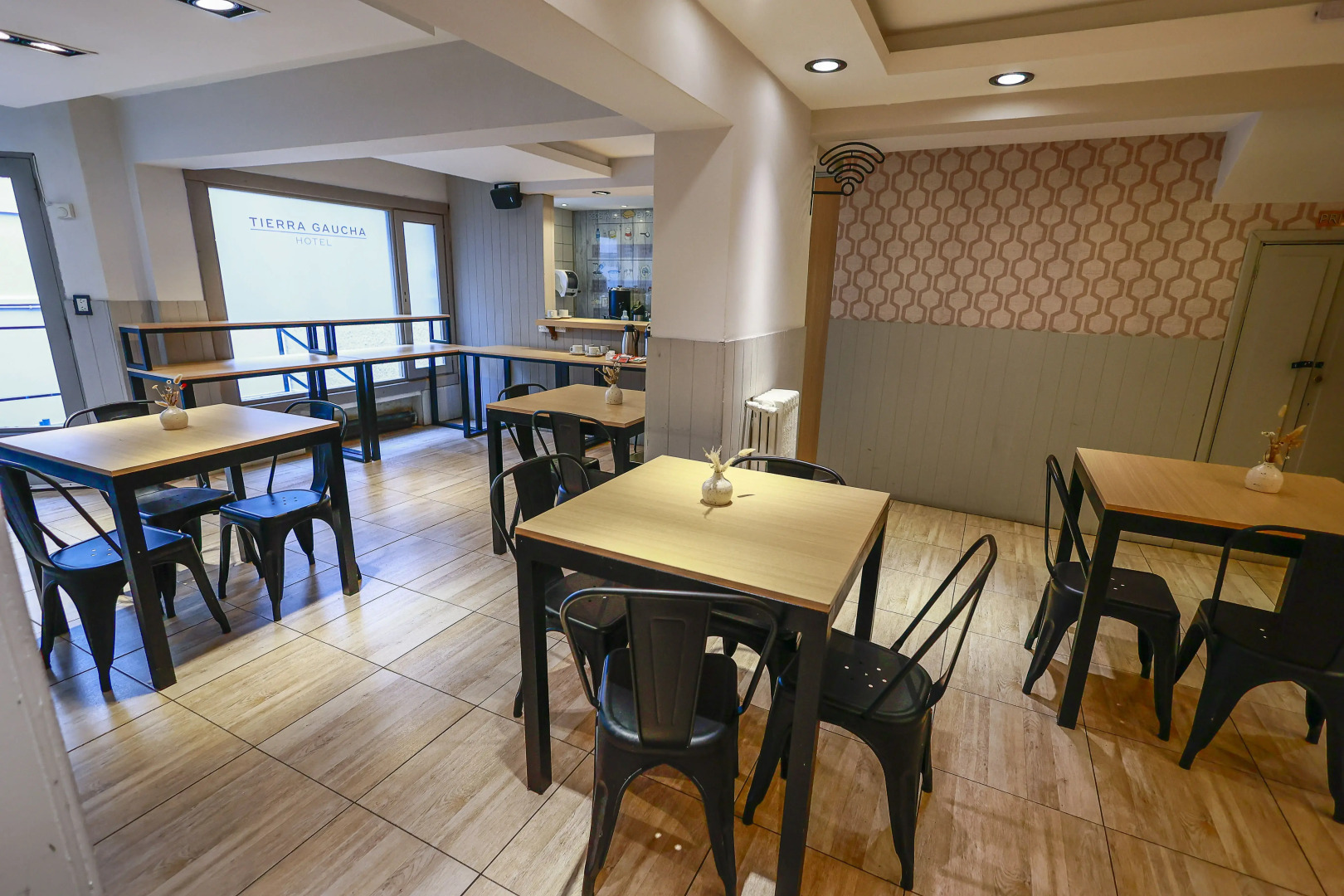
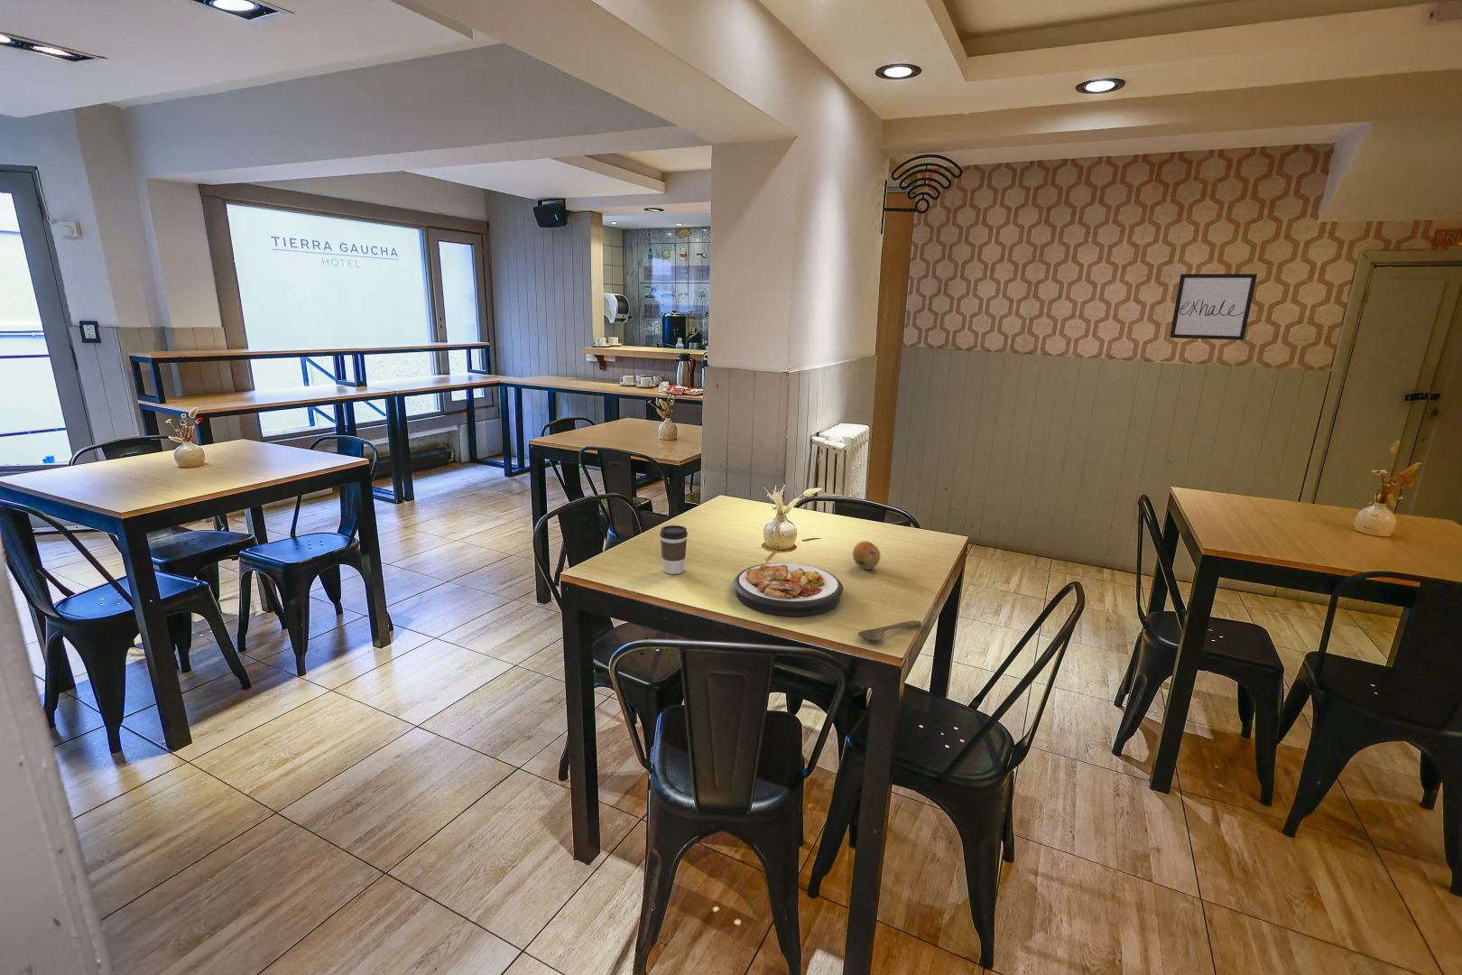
+ wall art [1168,273,1259,342]
+ spoon [857,620,922,642]
+ plate [733,561,844,617]
+ coffee cup [659,524,689,575]
+ fruit [852,540,881,570]
